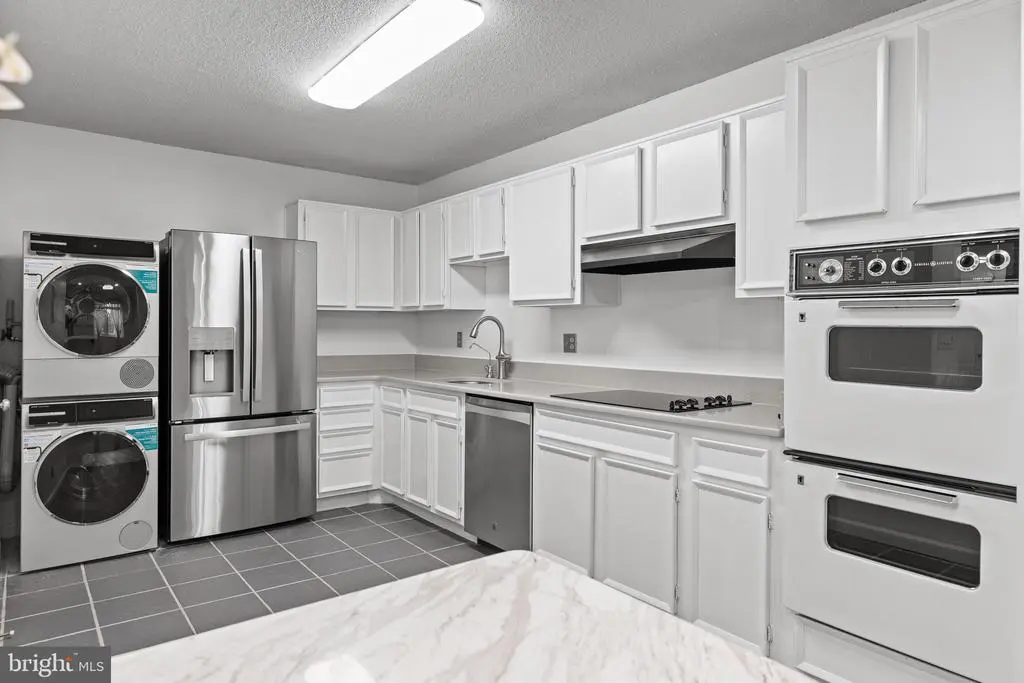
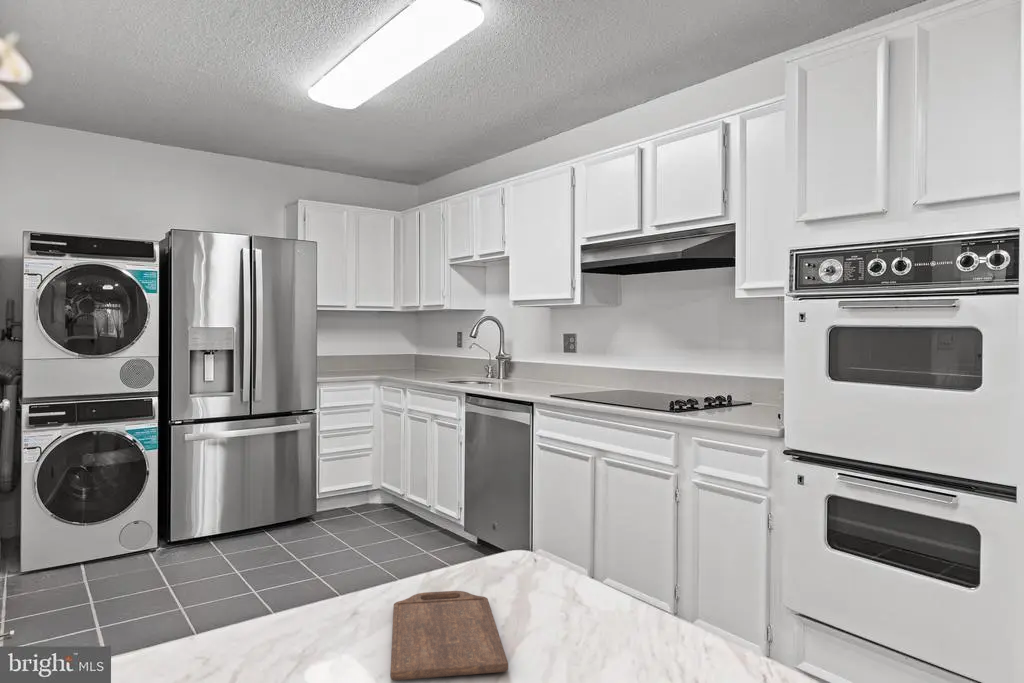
+ cutting board [390,590,509,681]
